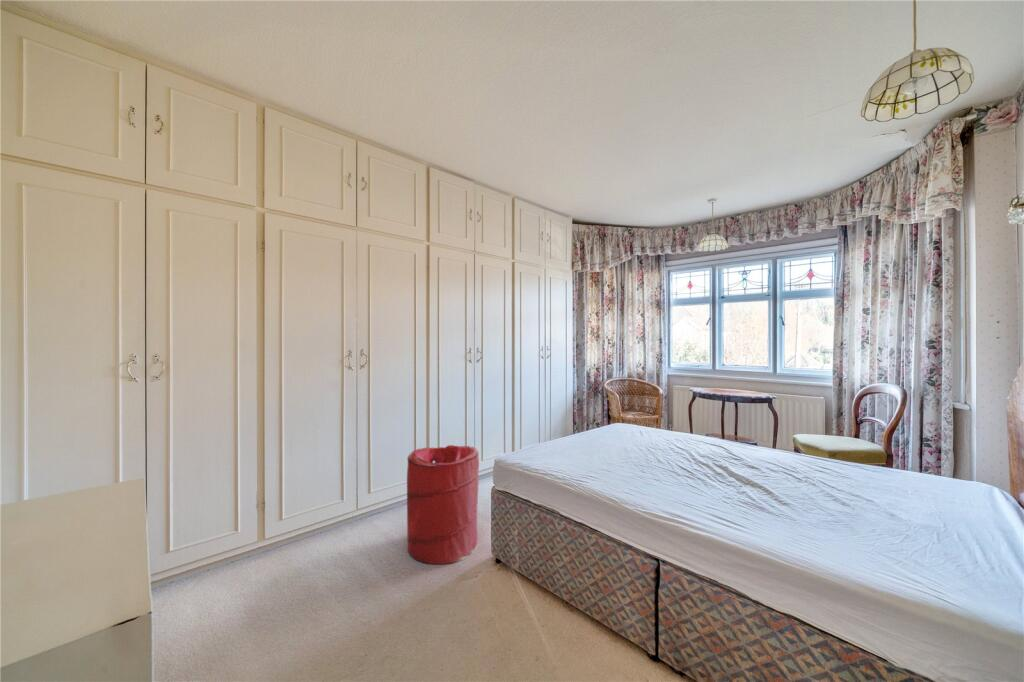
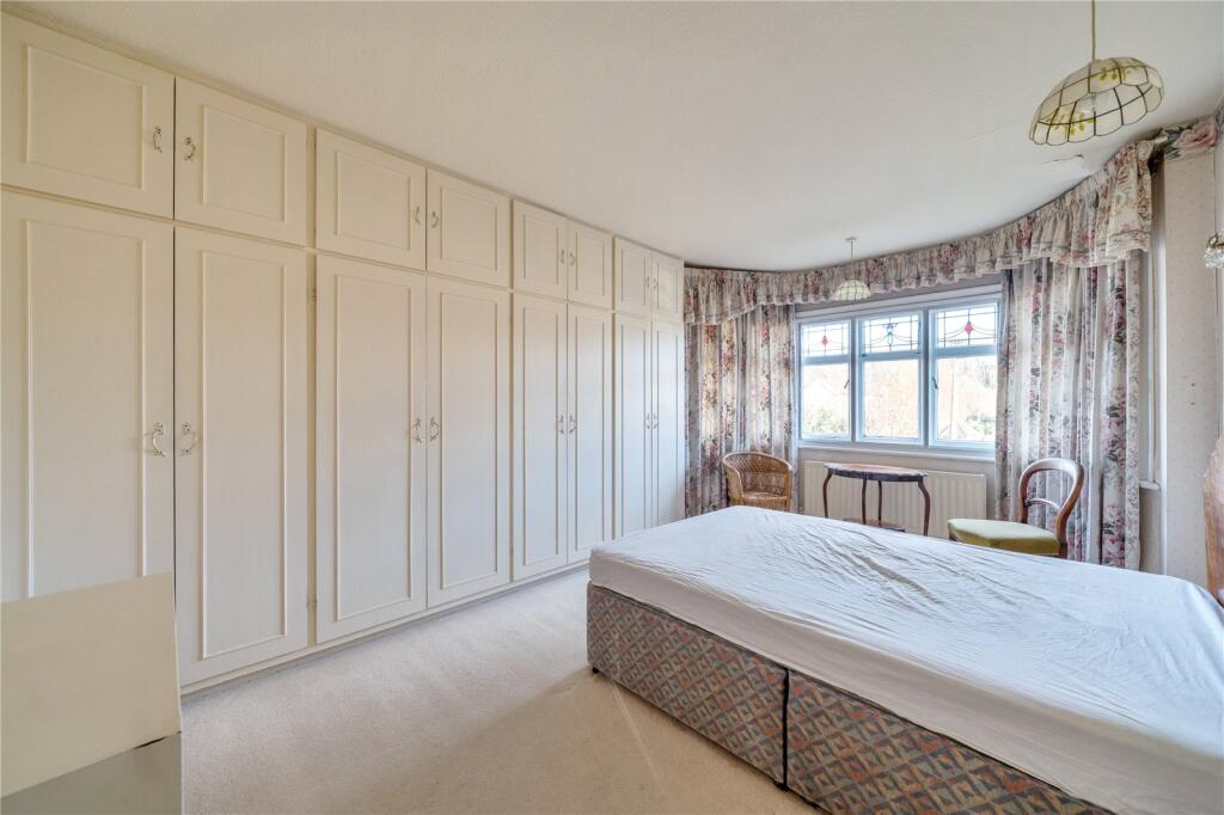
- laundry hamper [406,444,480,565]
